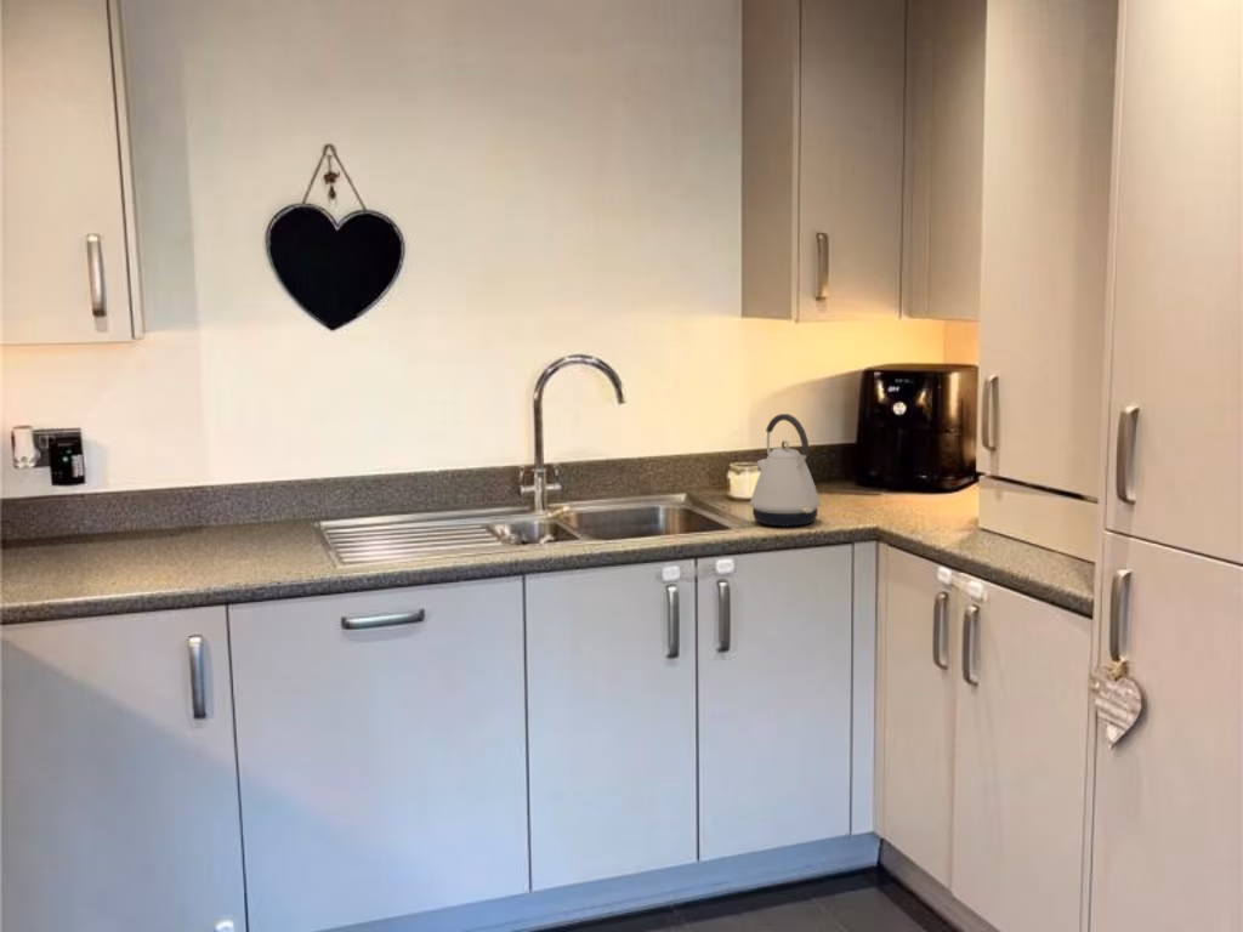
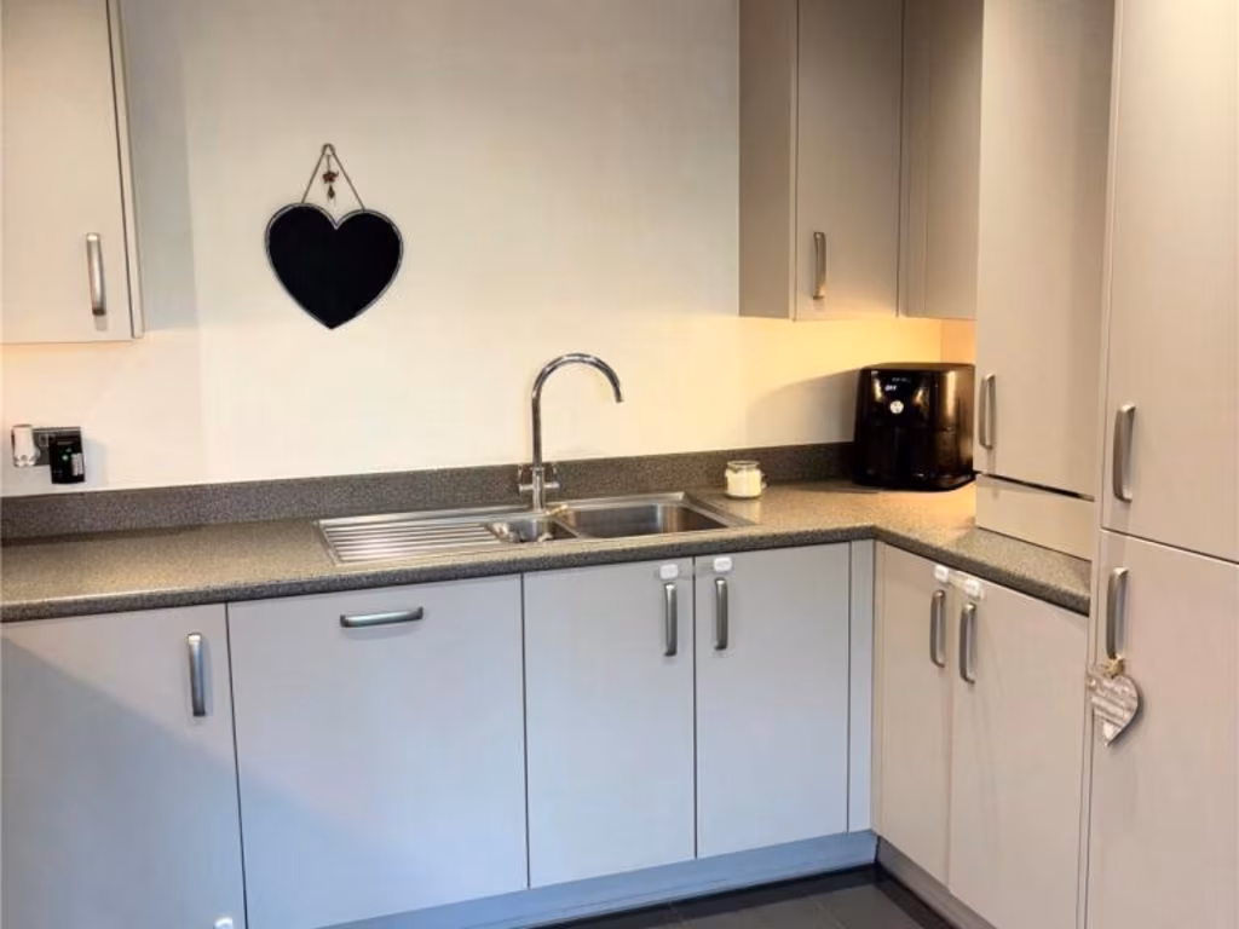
- kettle [749,413,822,528]
